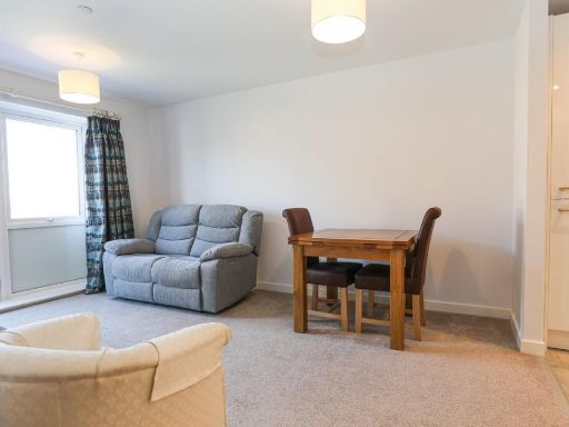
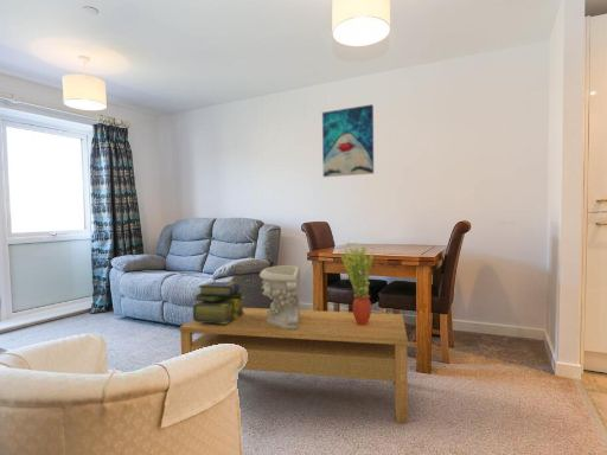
+ decorative bowl [258,264,301,329]
+ stack of books [192,281,245,323]
+ wall art [321,103,375,178]
+ coffee table [179,307,409,424]
+ potted plant [338,241,375,325]
